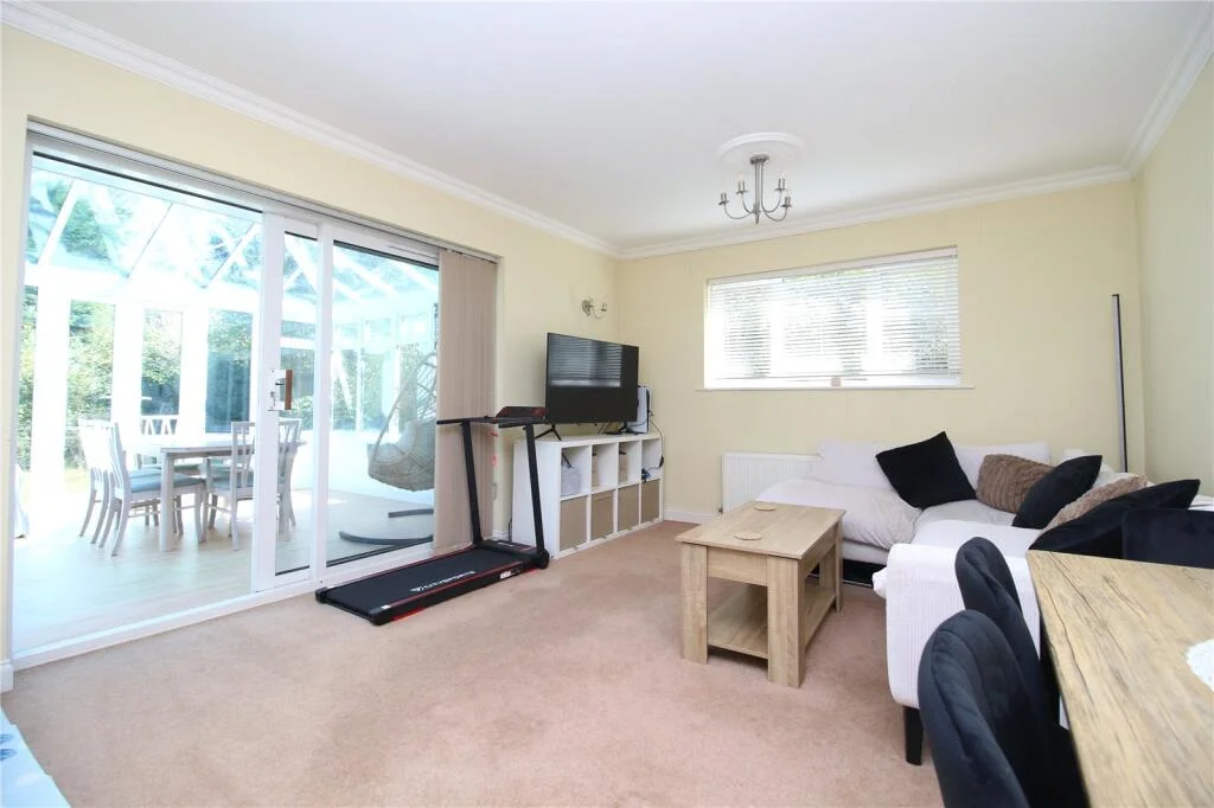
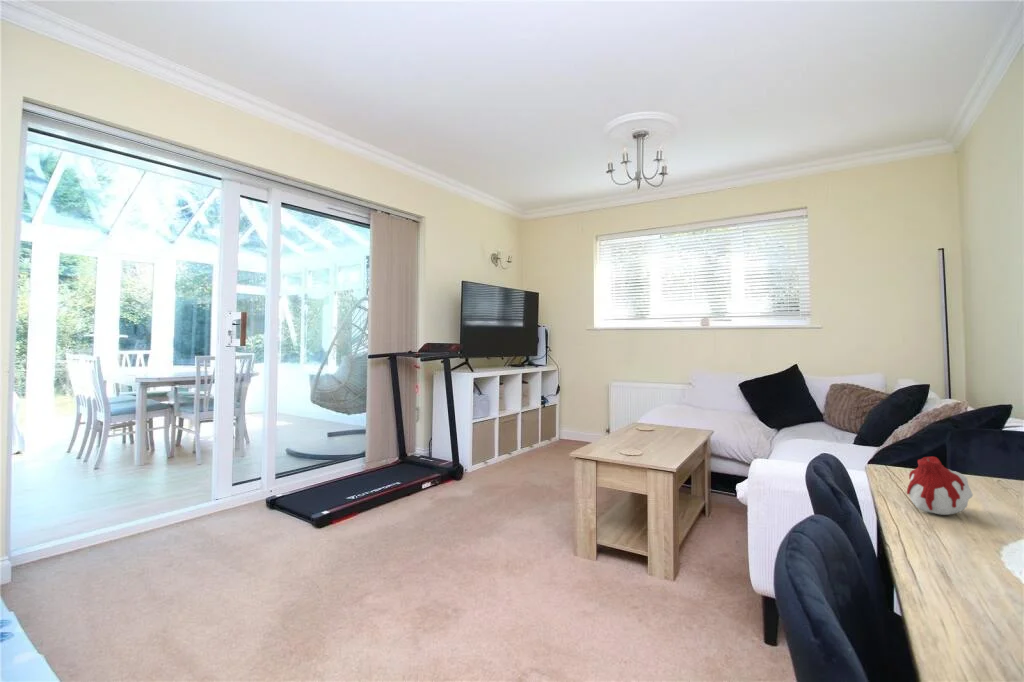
+ candle [906,456,974,516]
